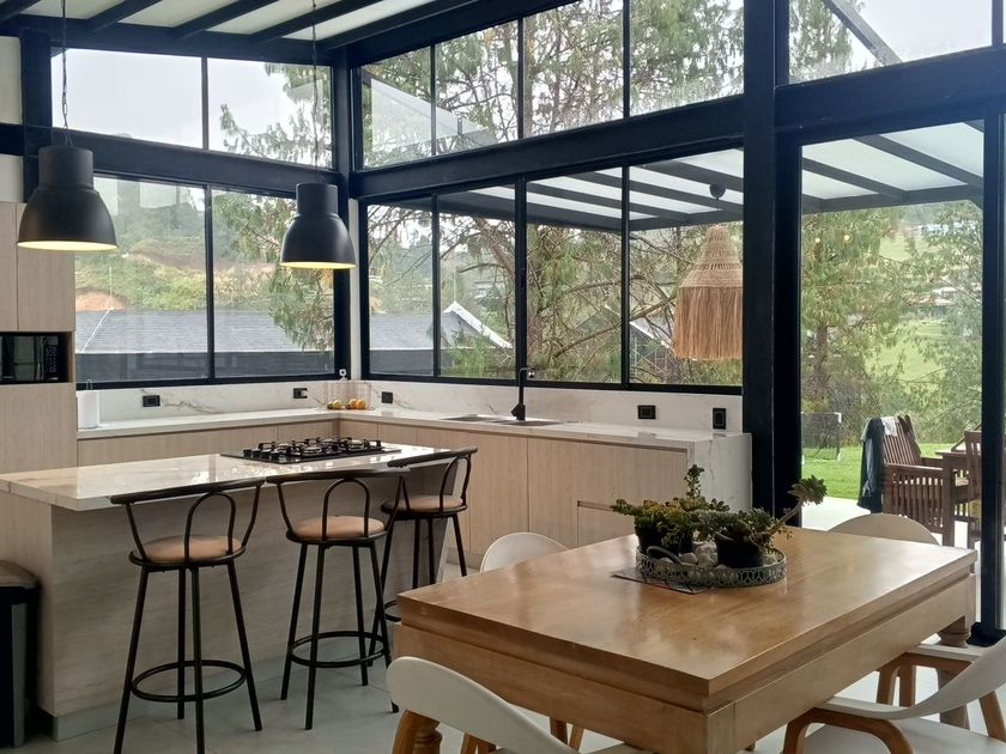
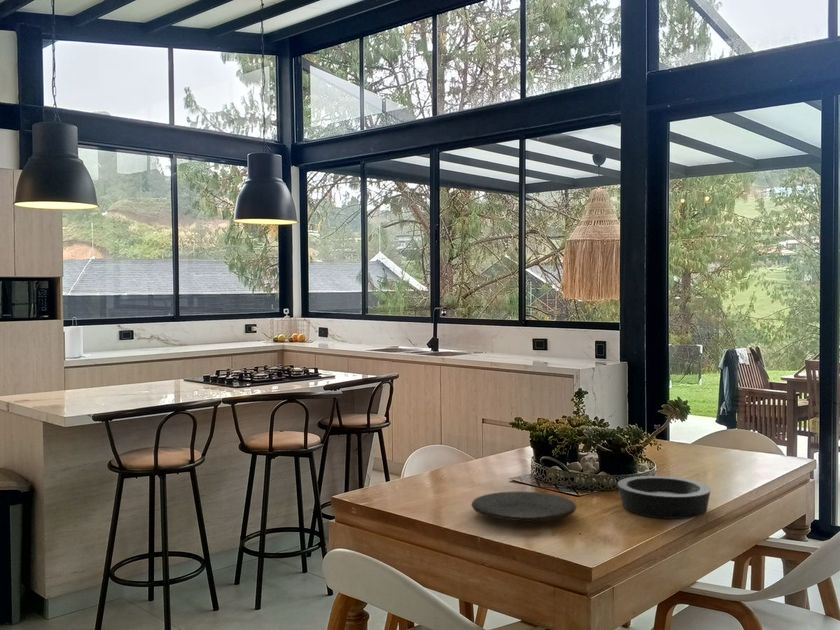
+ bowl [616,475,712,520]
+ plate [470,491,577,522]
